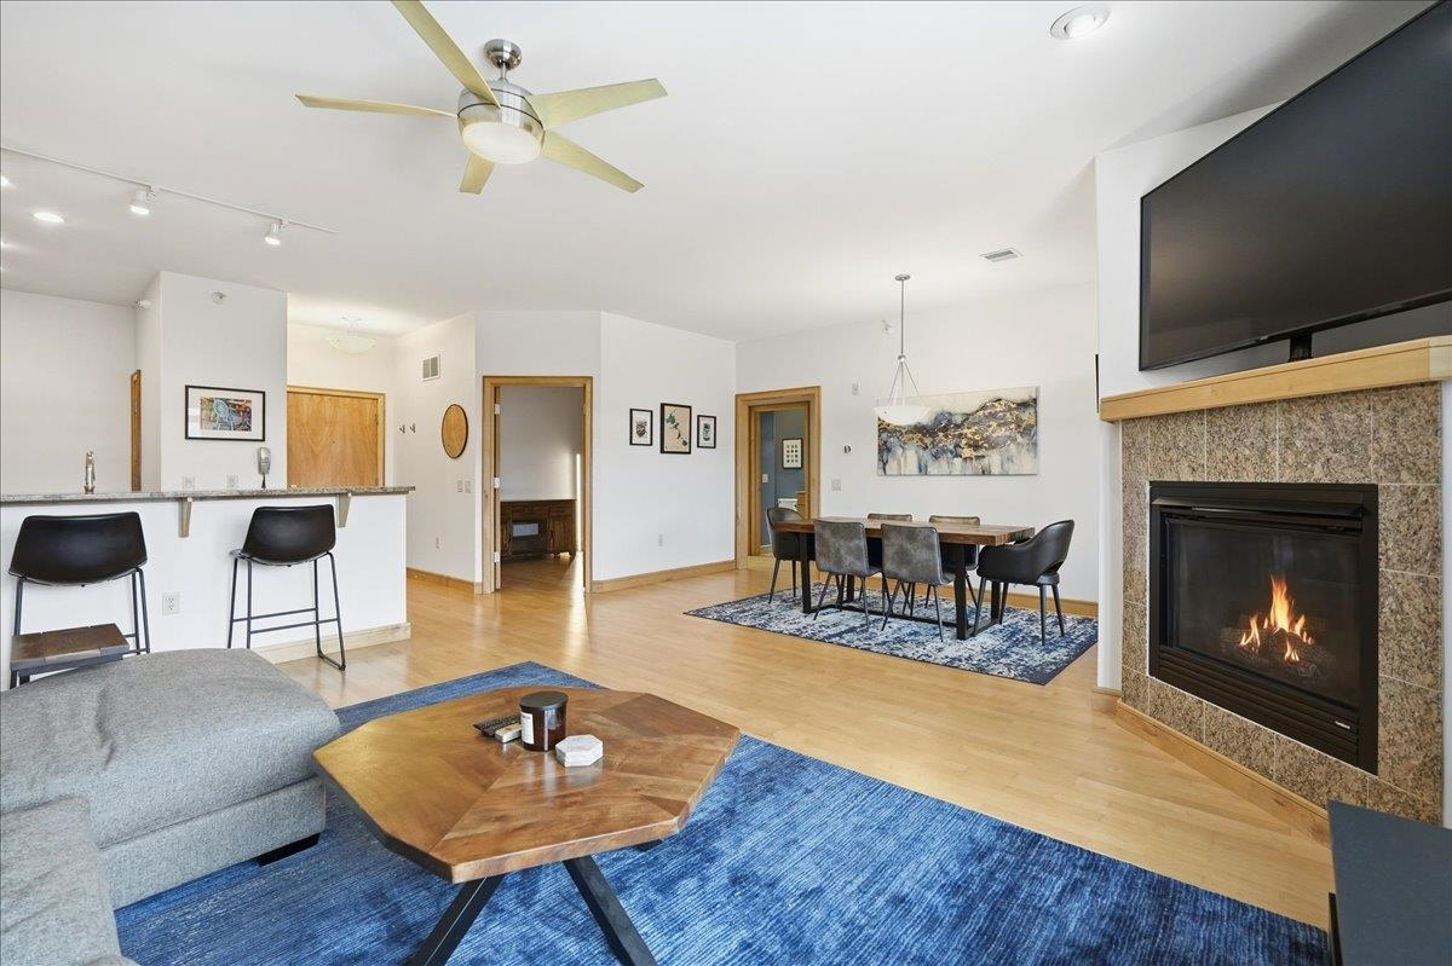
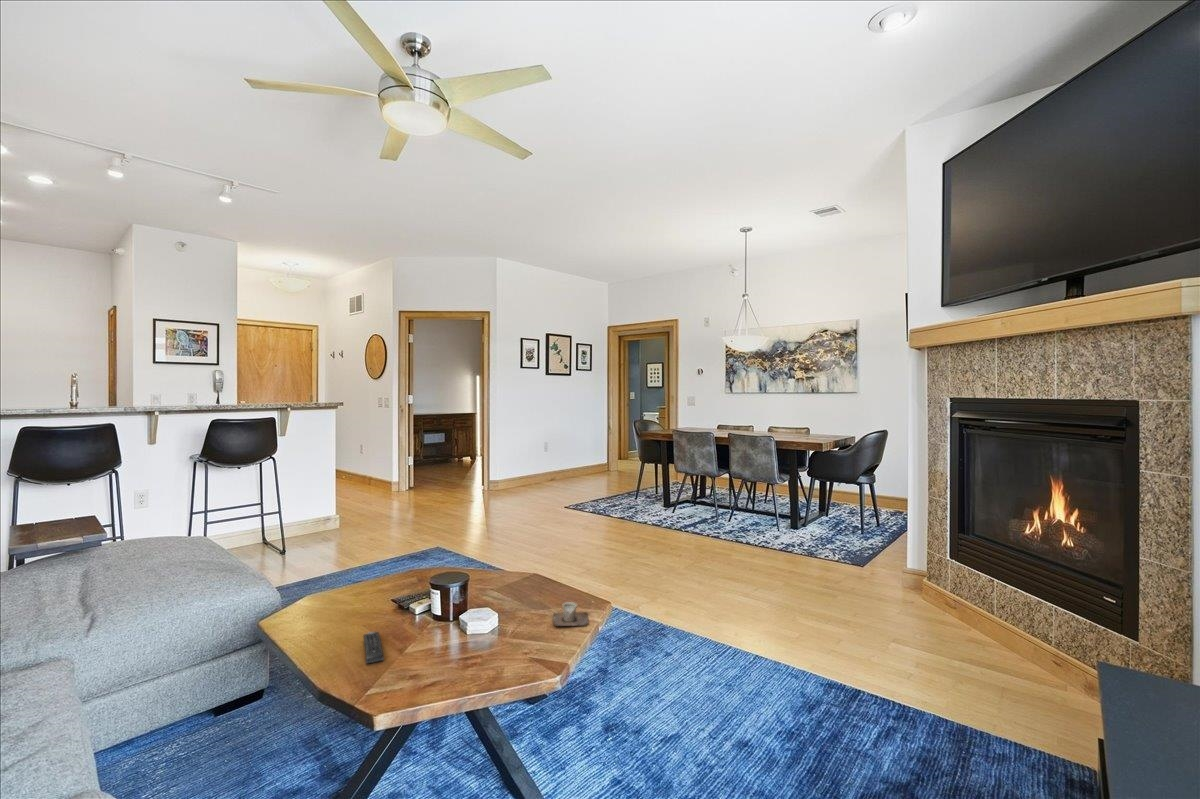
+ cup [552,601,590,627]
+ remote control [362,631,385,665]
